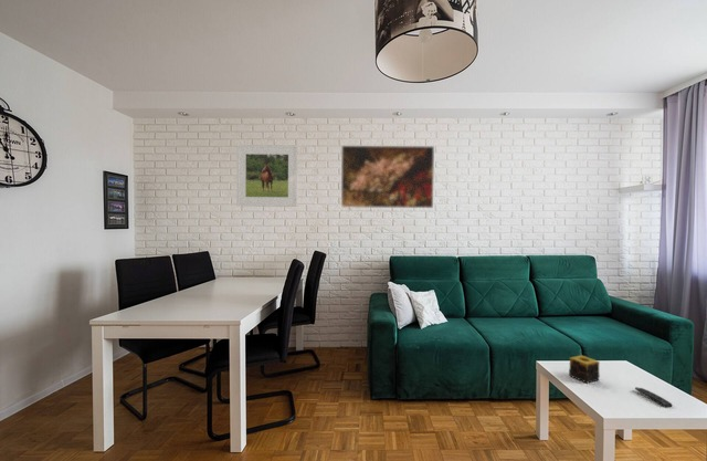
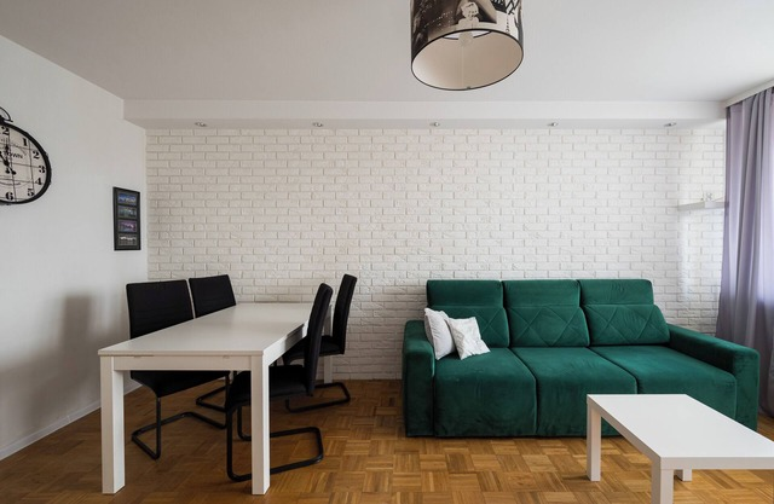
- candle [568,355,601,385]
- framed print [235,144,299,208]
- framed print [340,145,435,209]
- remote control [634,386,674,408]
